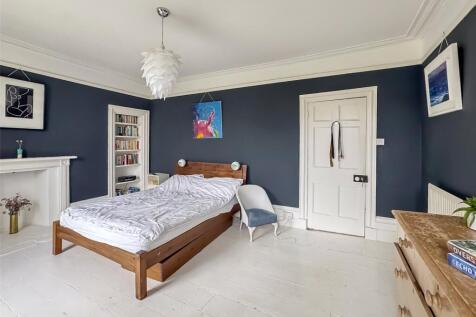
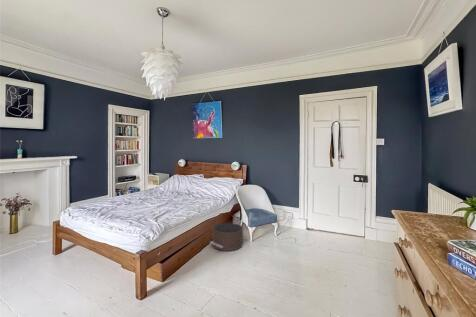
+ pouf [209,222,250,252]
